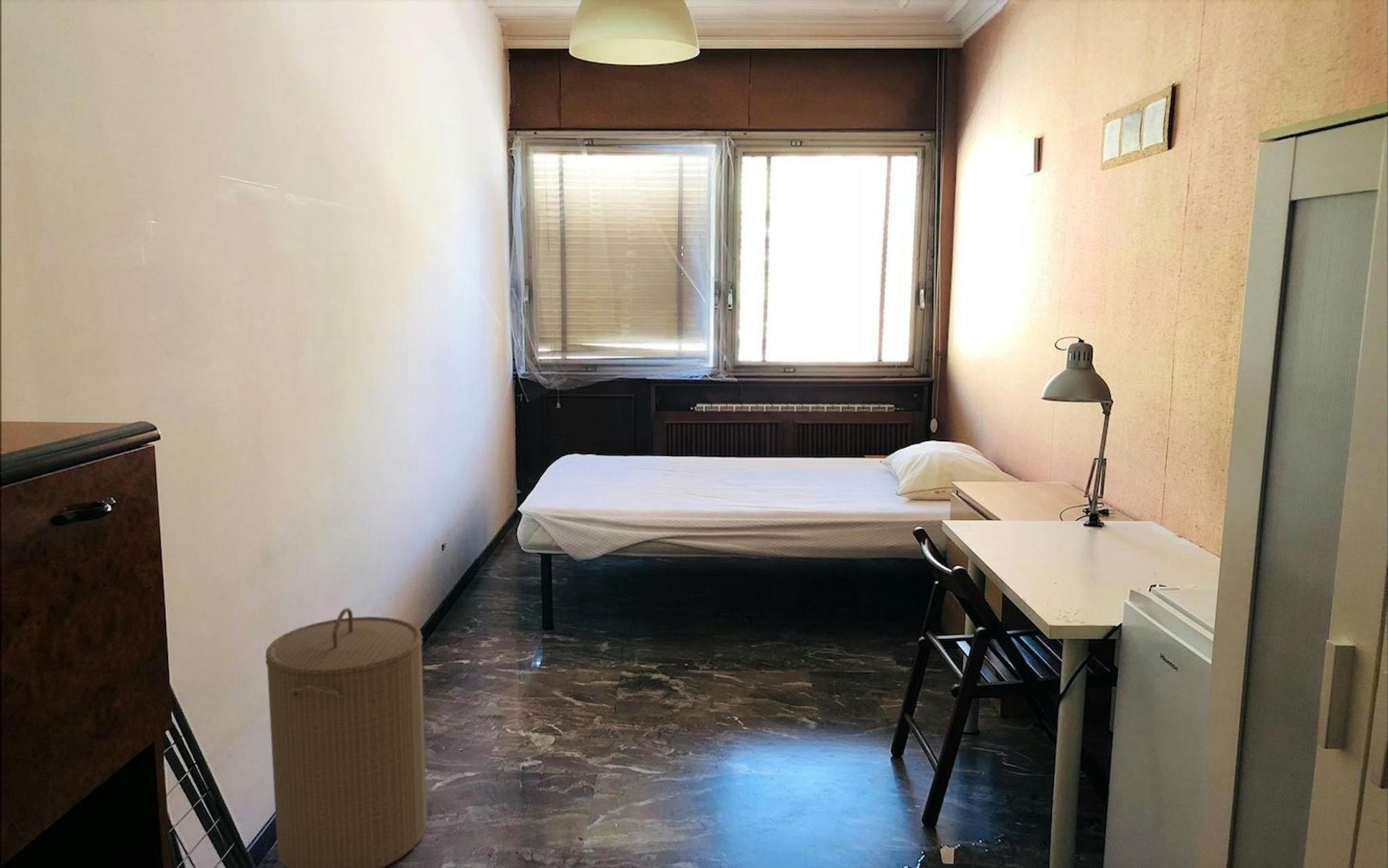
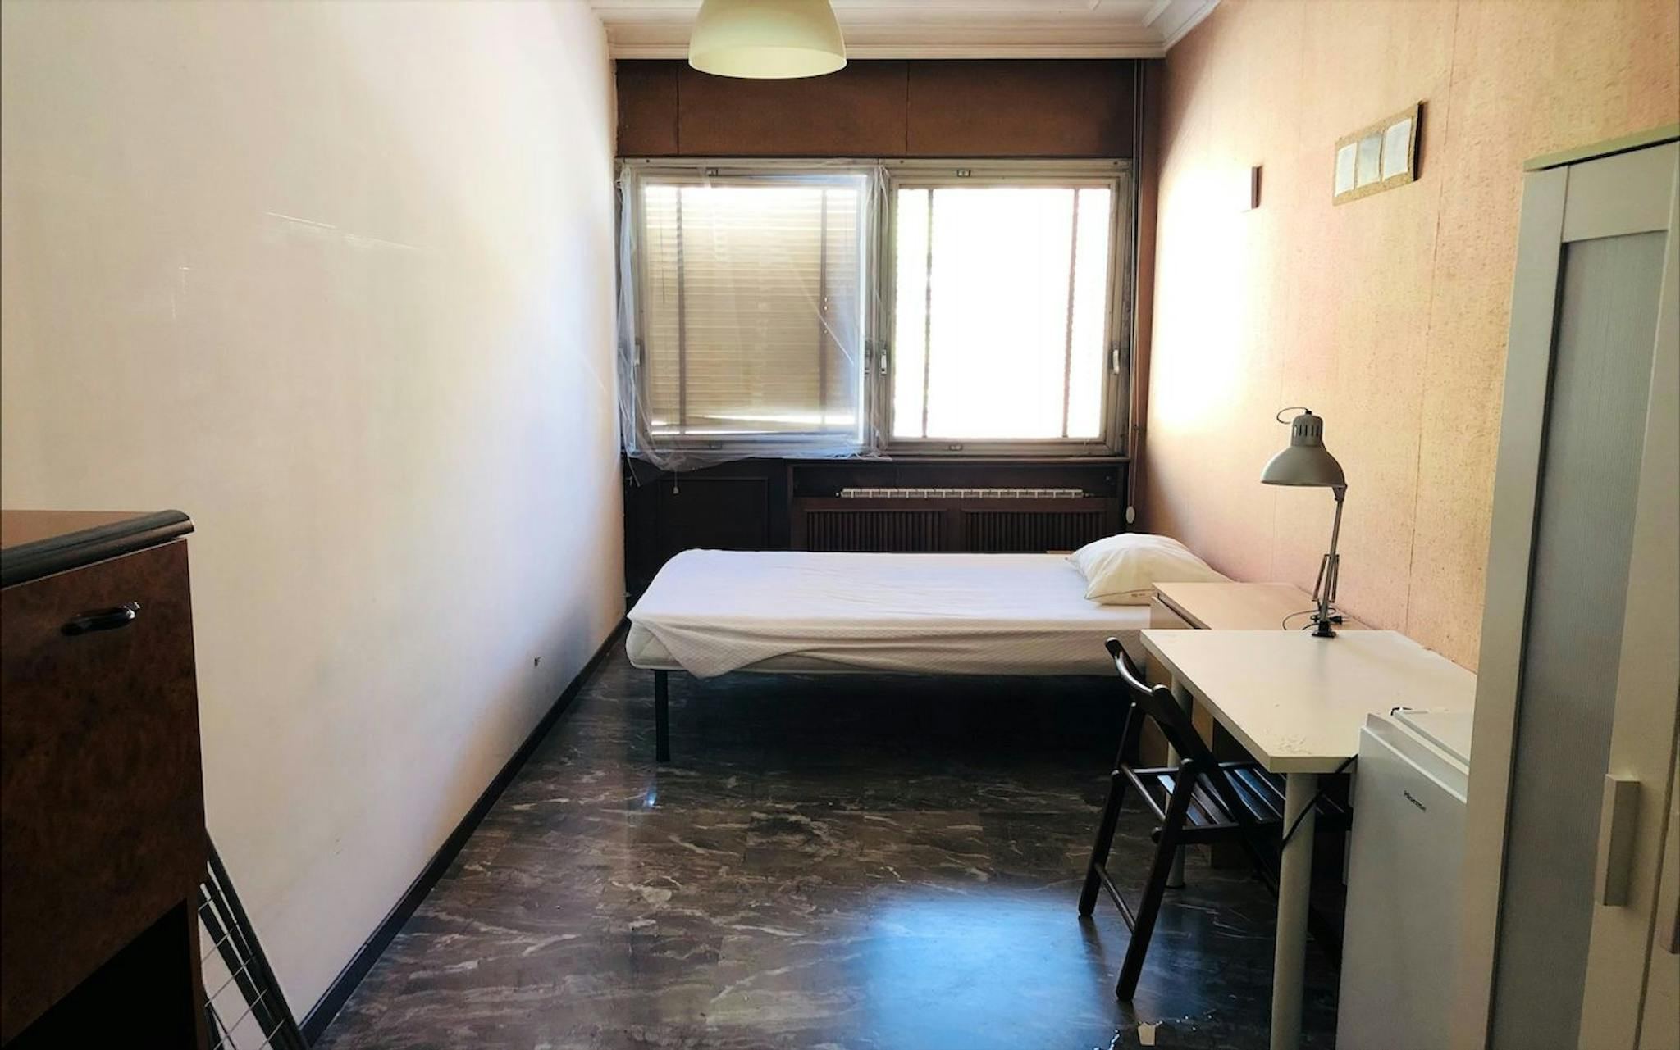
- laundry hamper [265,607,428,868]
